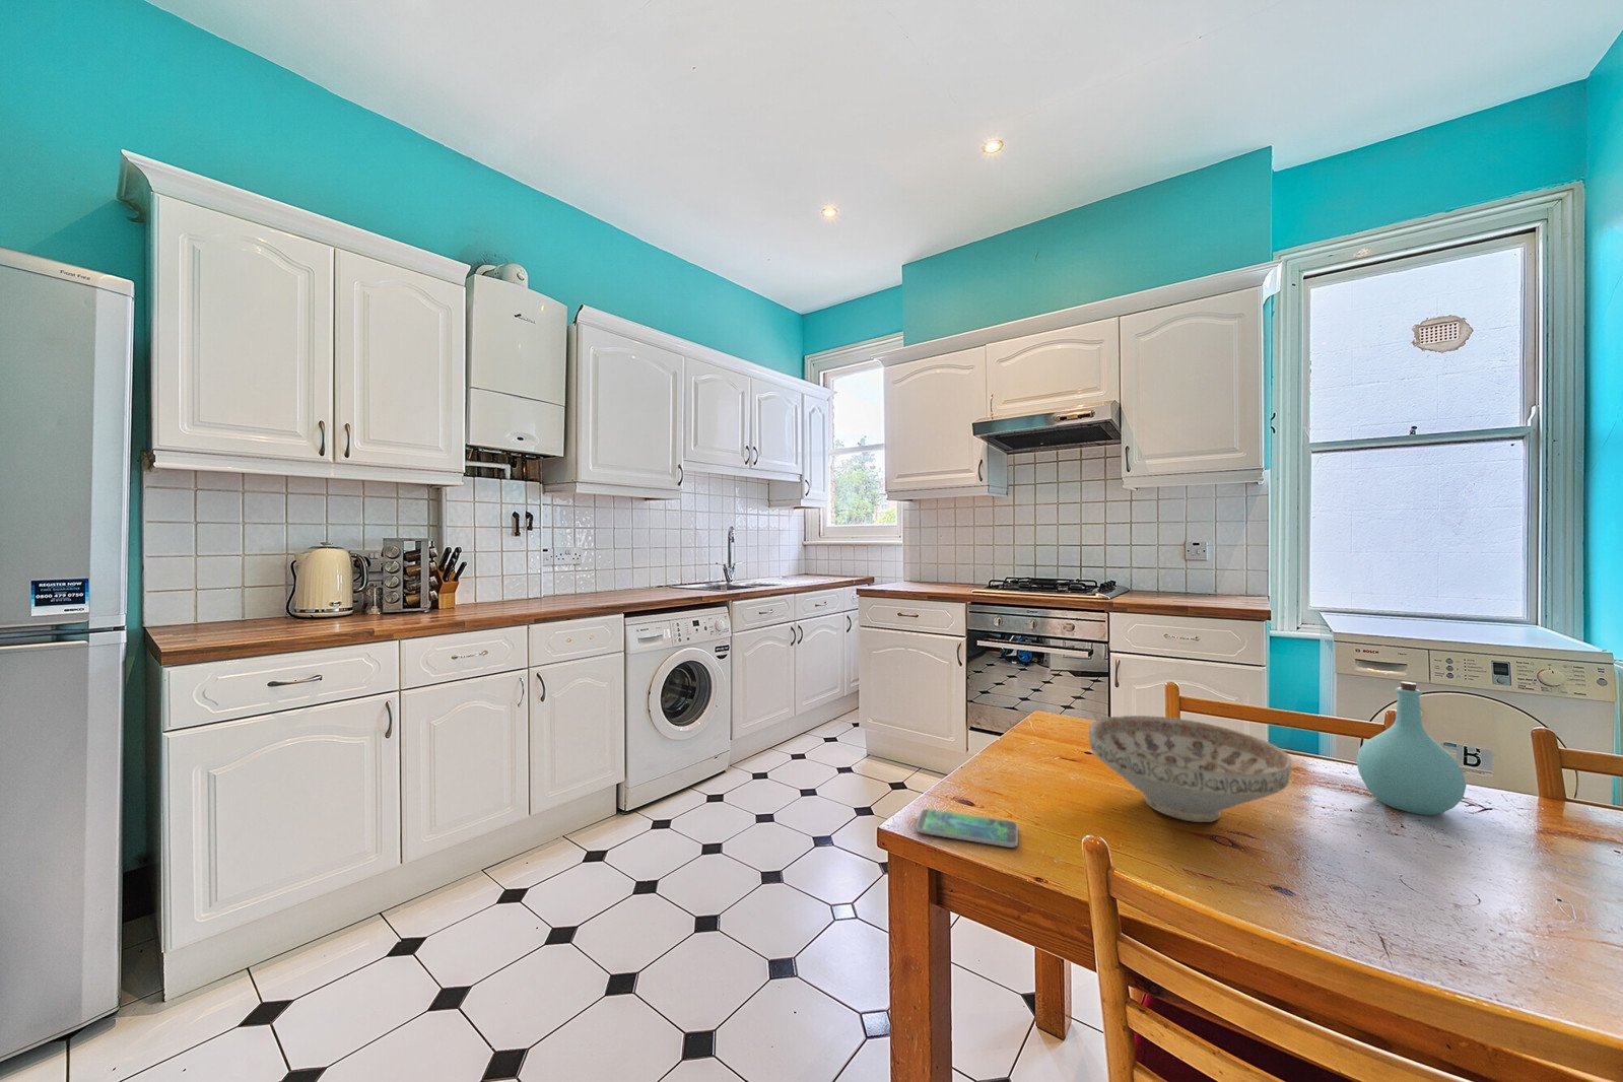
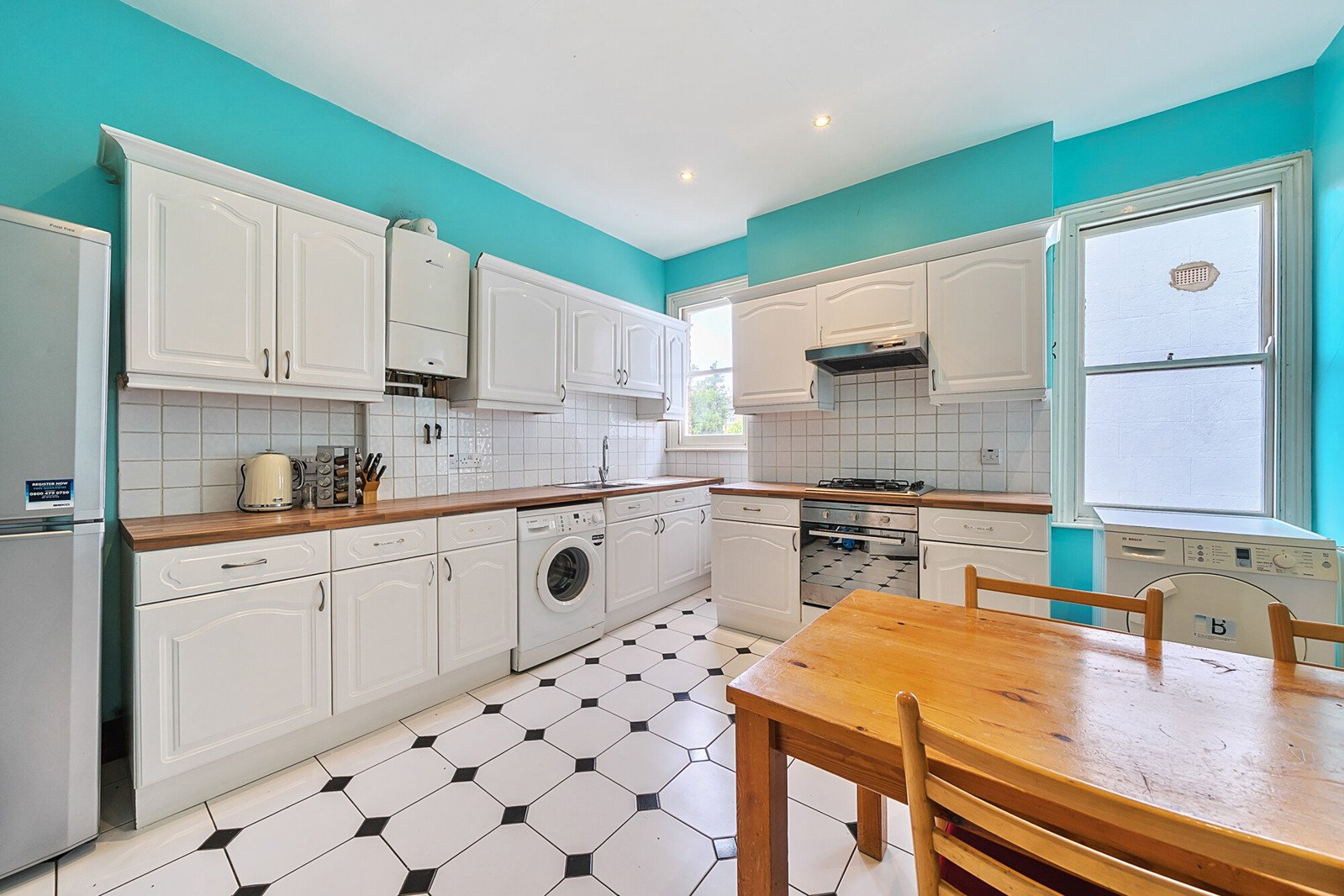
- bottle [1356,681,1467,816]
- smartphone [914,808,1019,849]
- decorative bowl [1088,715,1292,824]
